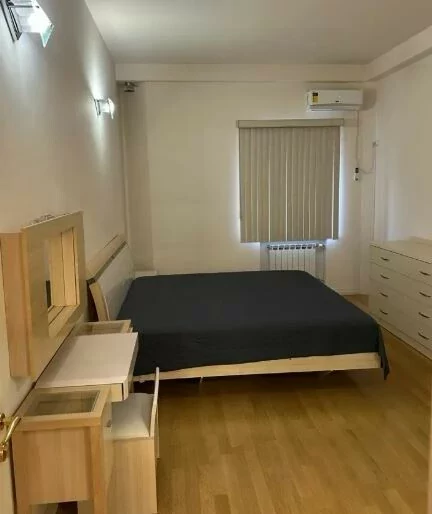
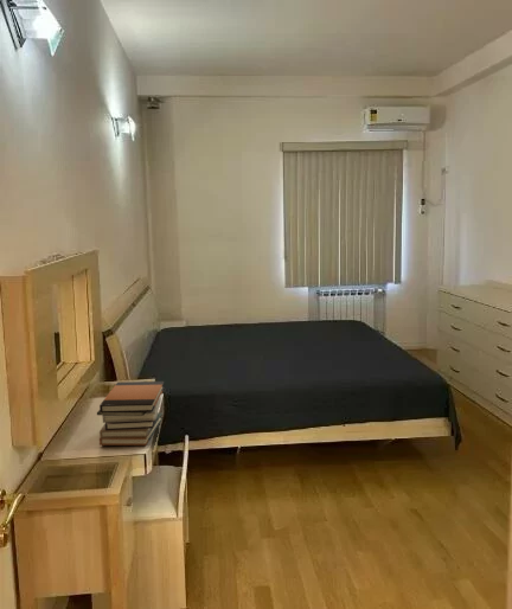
+ book stack [96,380,166,447]
